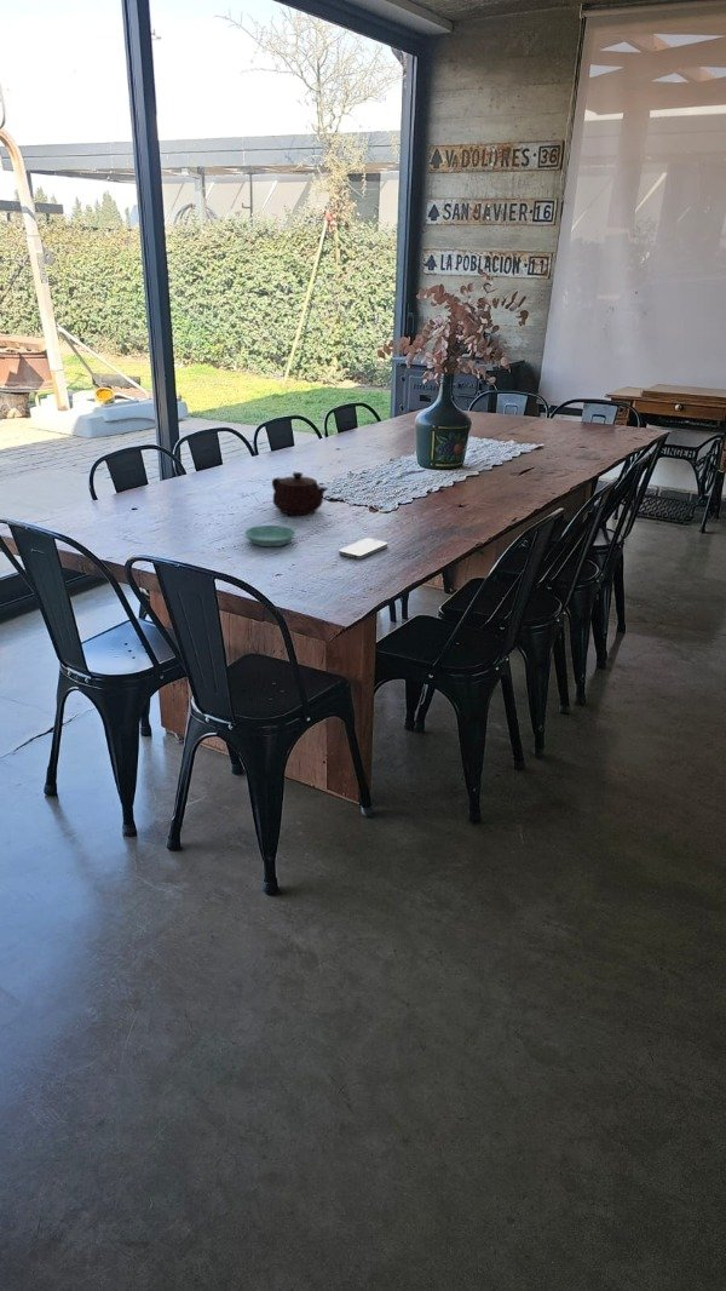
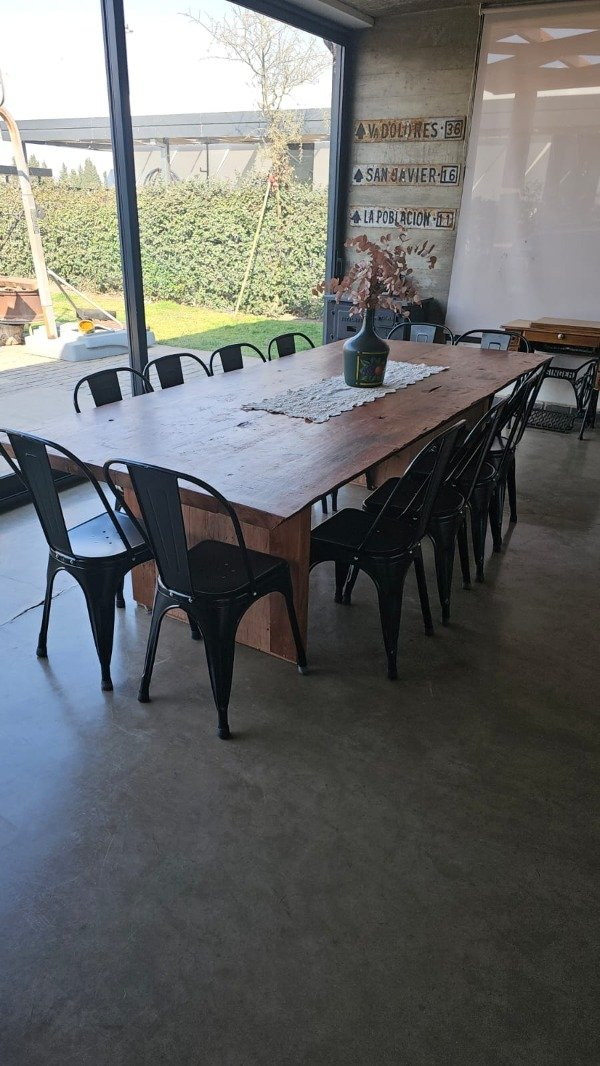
- smartphone [338,537,388,561]
- saucer [243,524,296,547]
- teapot [271,471,329,516]
